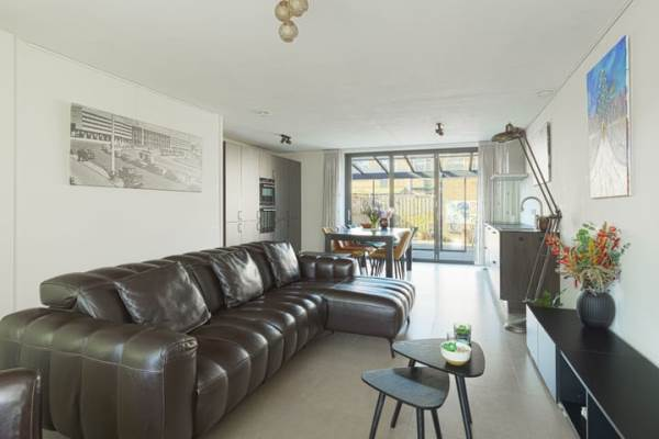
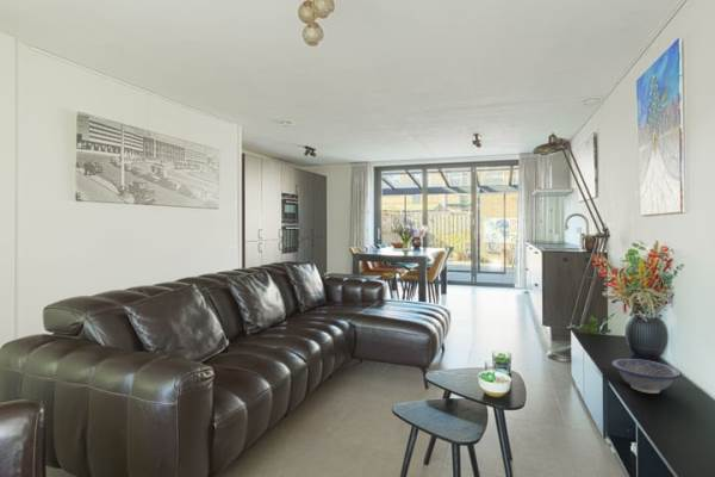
+ decorative bowl [611,358,683,395]
